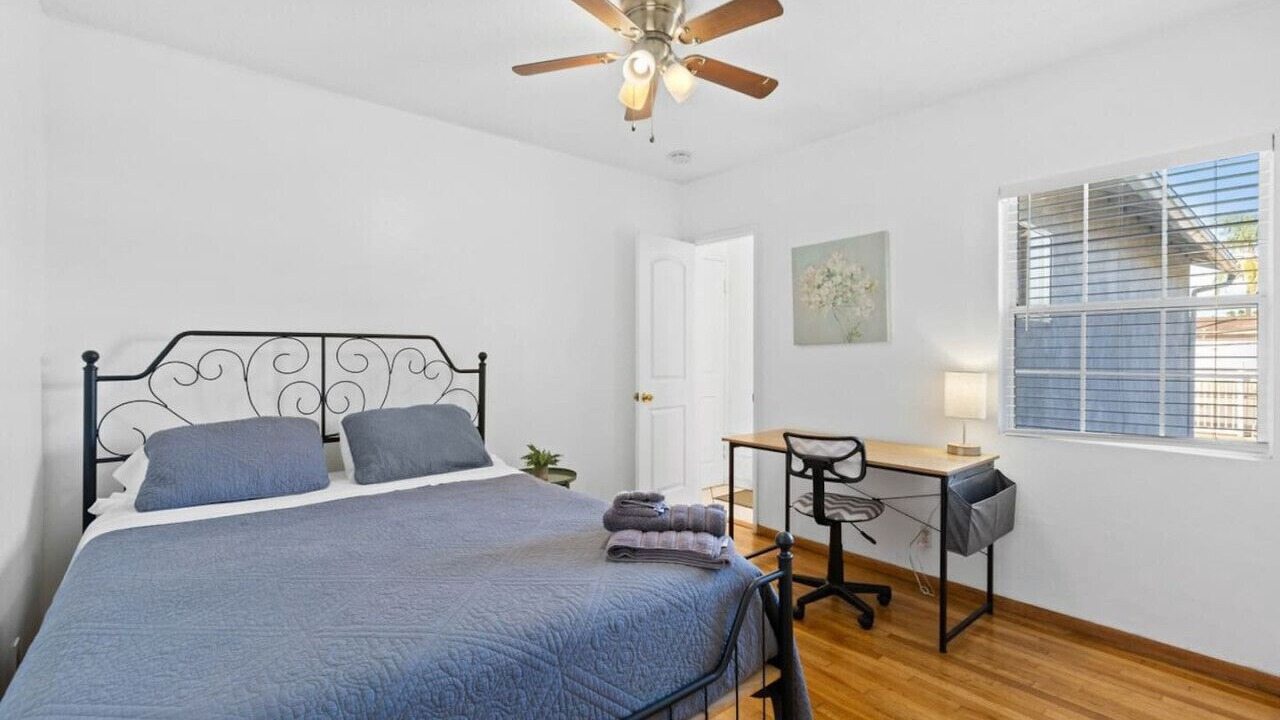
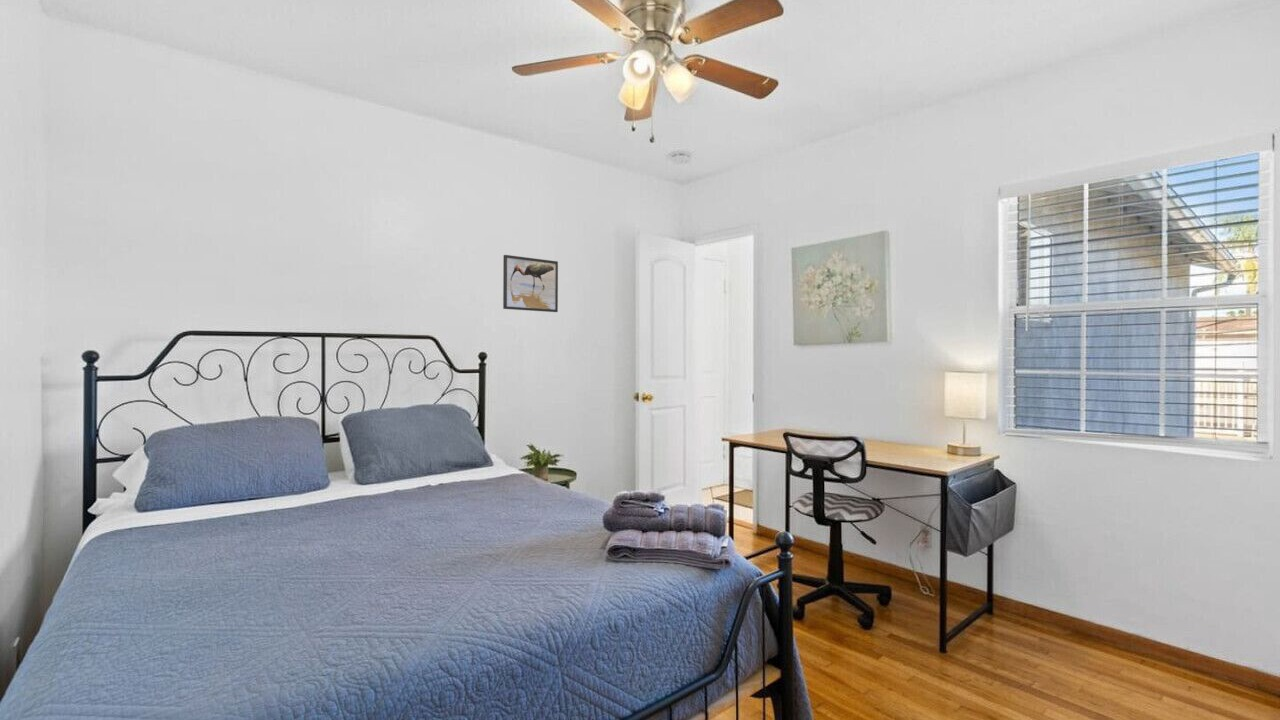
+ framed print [502,254,559,313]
